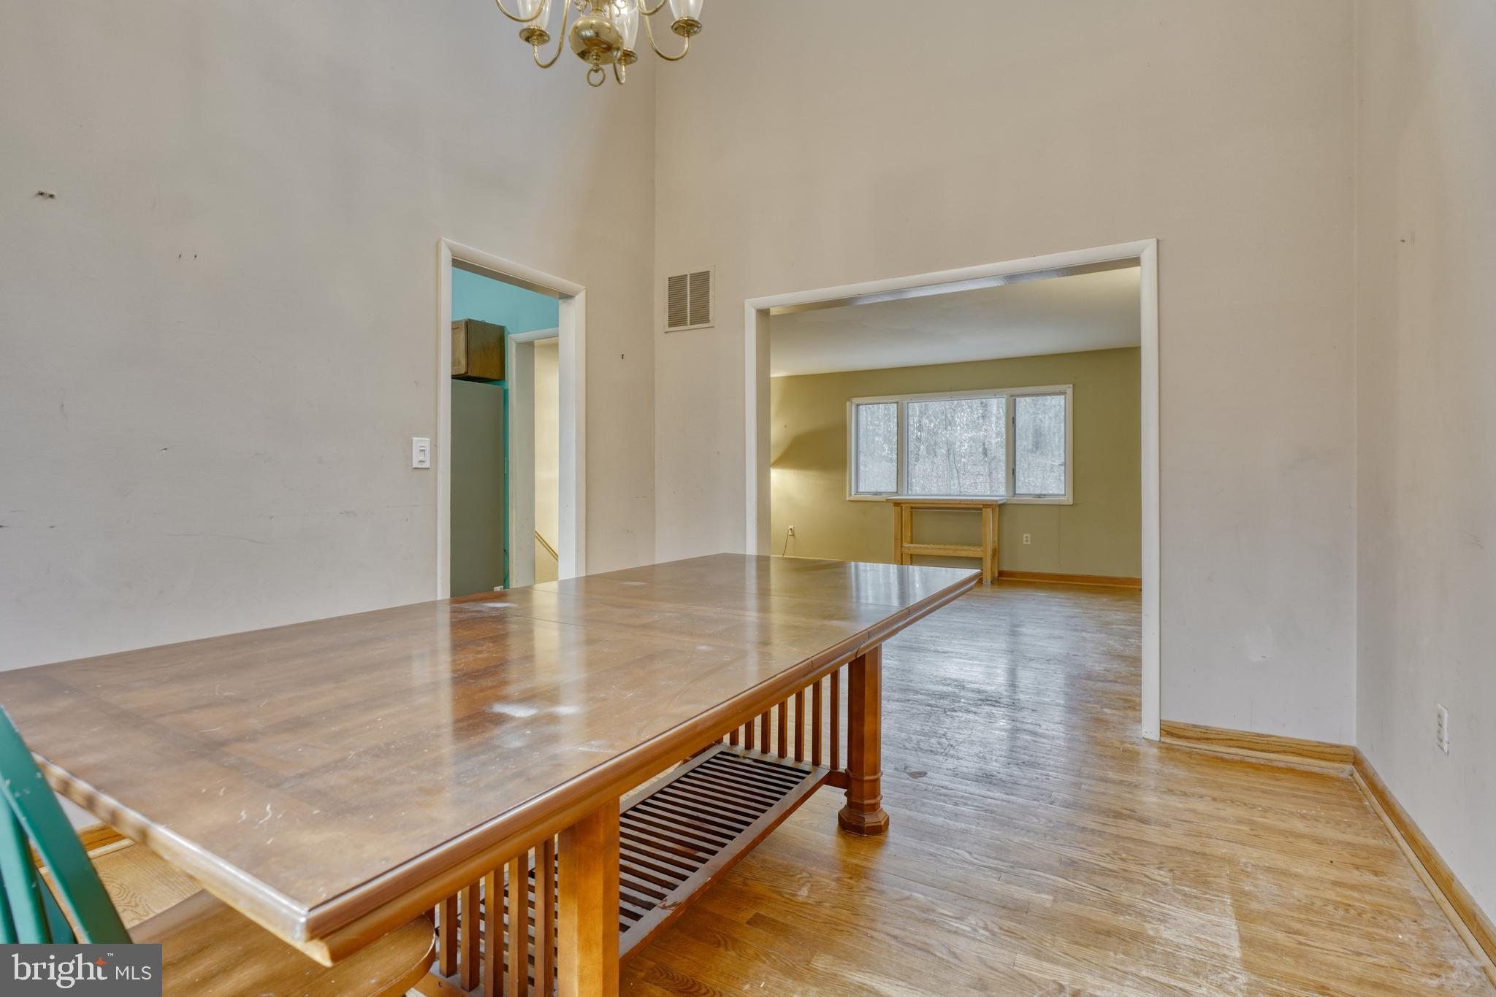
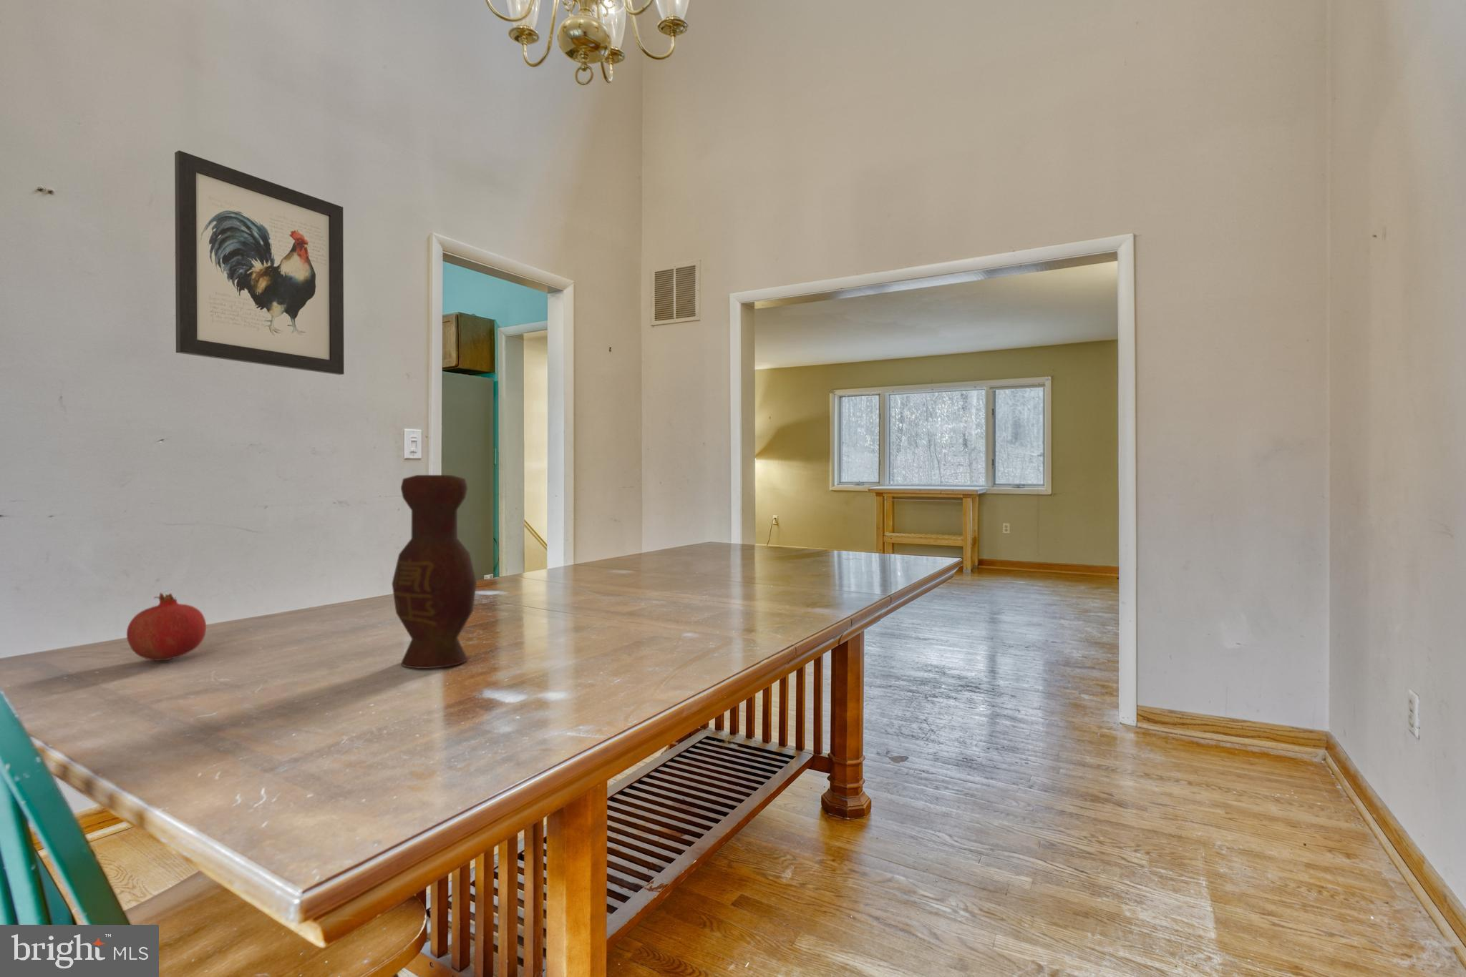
+ fruit [127,592,207,662]
+ vase [392,474,478,670]
+ wall art [173,149,345,375]
